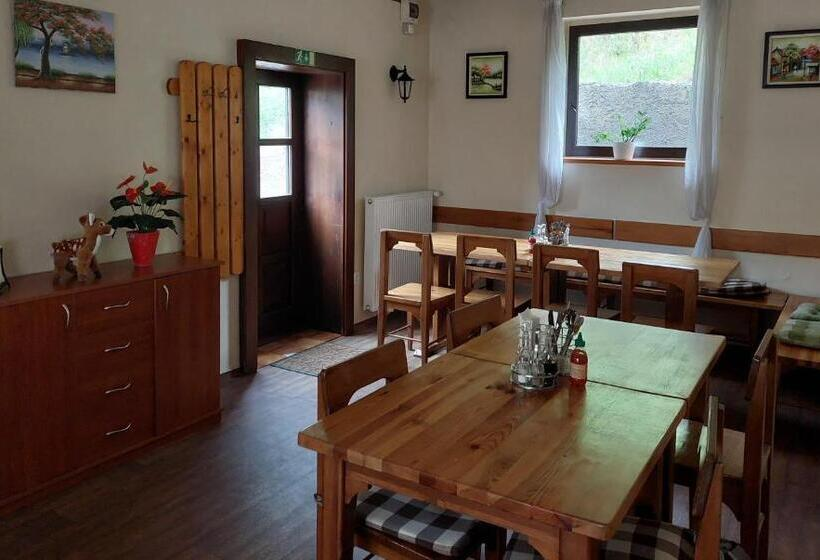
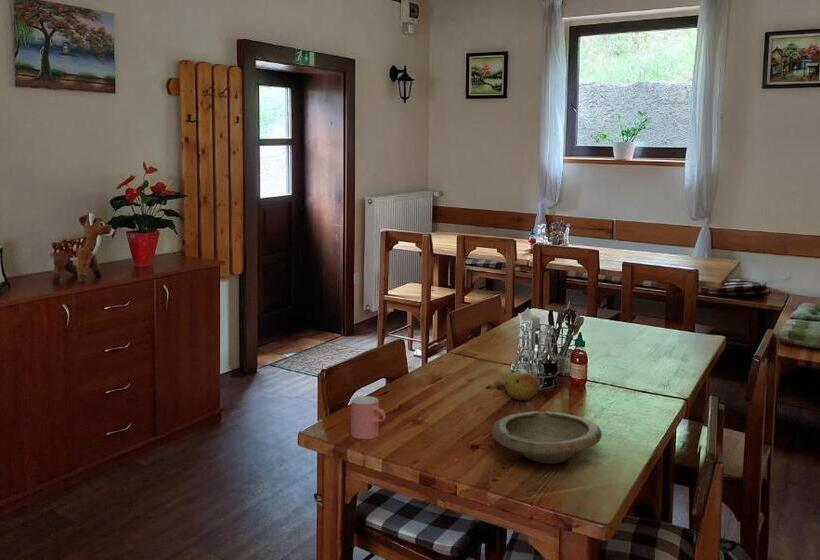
+ fruit [504,371,539,401]
+ cup [350,395,387,440]
+ bowl [491,410,603,465]
